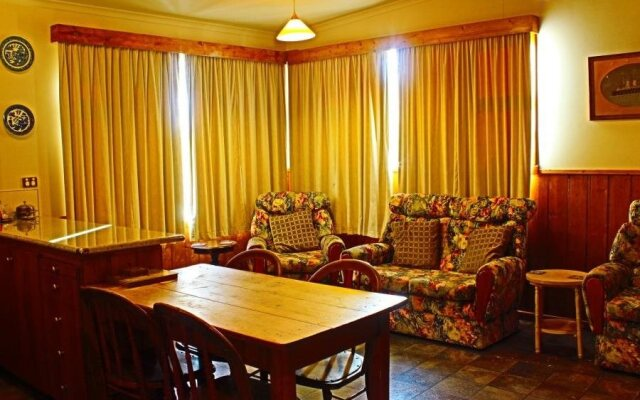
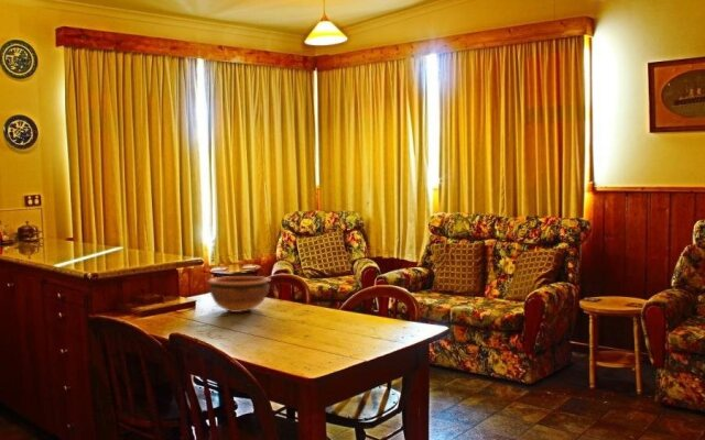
+ bowl [206,275,272,314]
